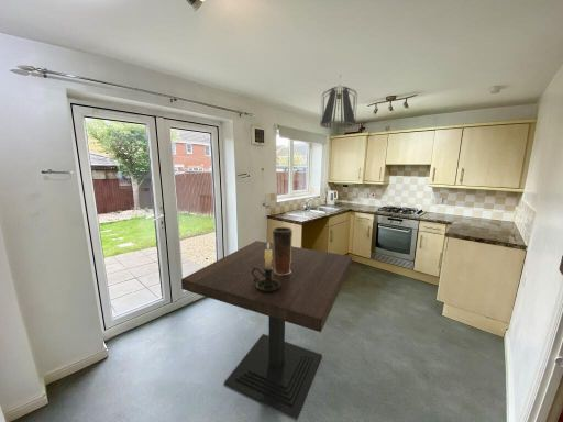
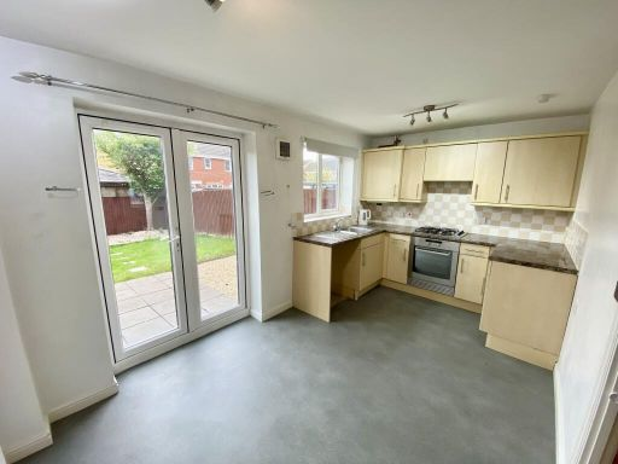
- pendant light [319,74,358,130]
- vase [272,226,294,275]
- dining table [180,240,353,420]
- candle holder [252,242,282,292]
